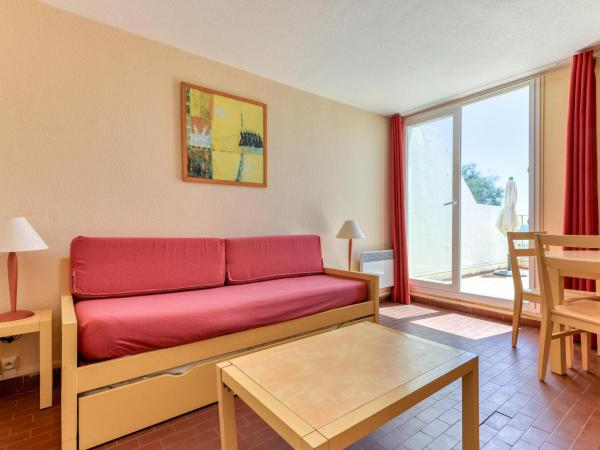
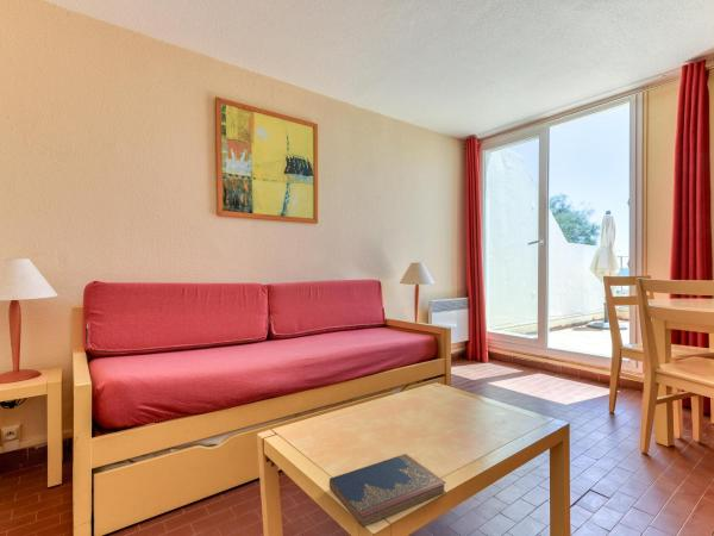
+ hardcover book [328,453,447,529]
